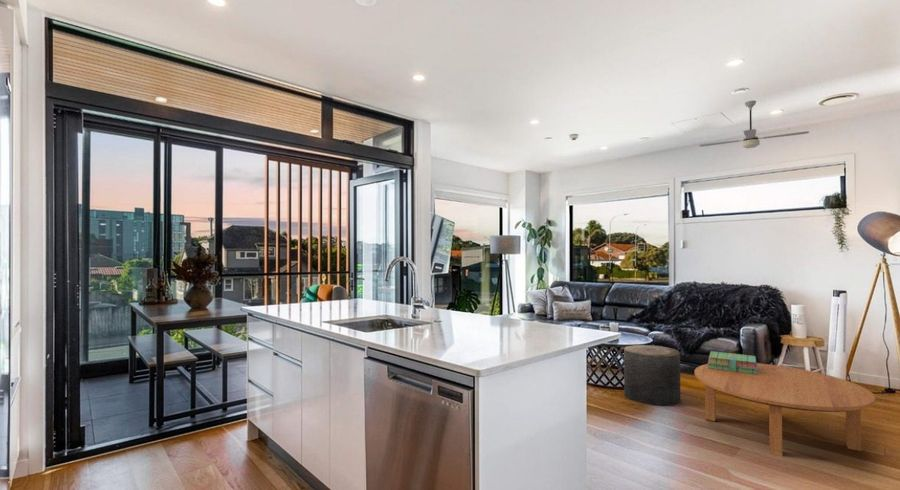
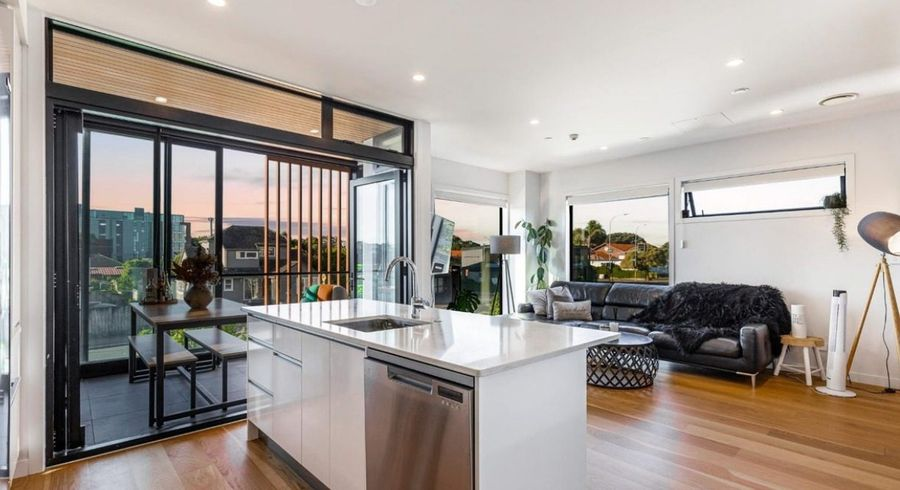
- stool [623,344,682,407]
- ceiling fan [698,100,810,149]
- stack of books [707,350,758,374]
- coffee table [694,362,877,457]
